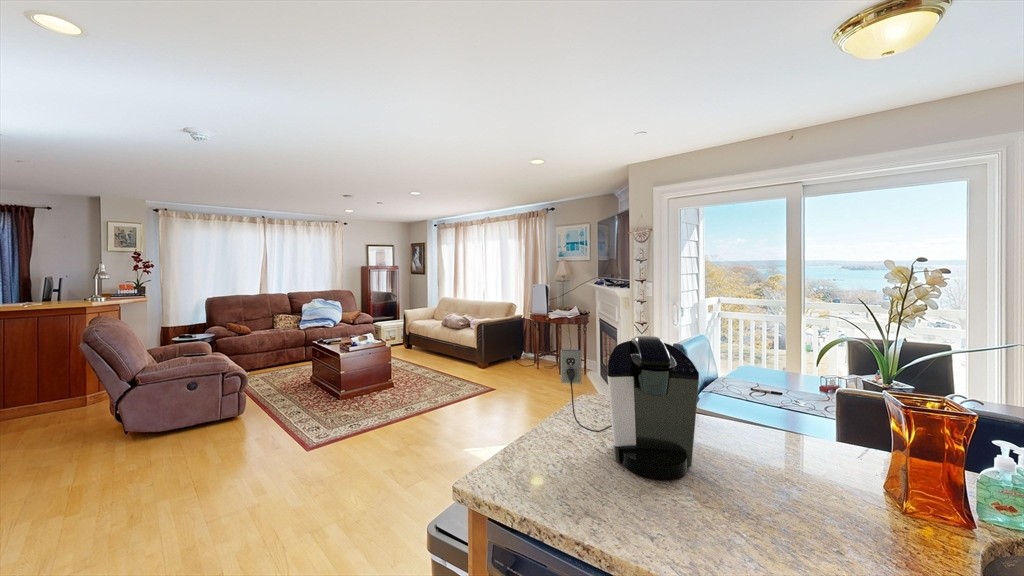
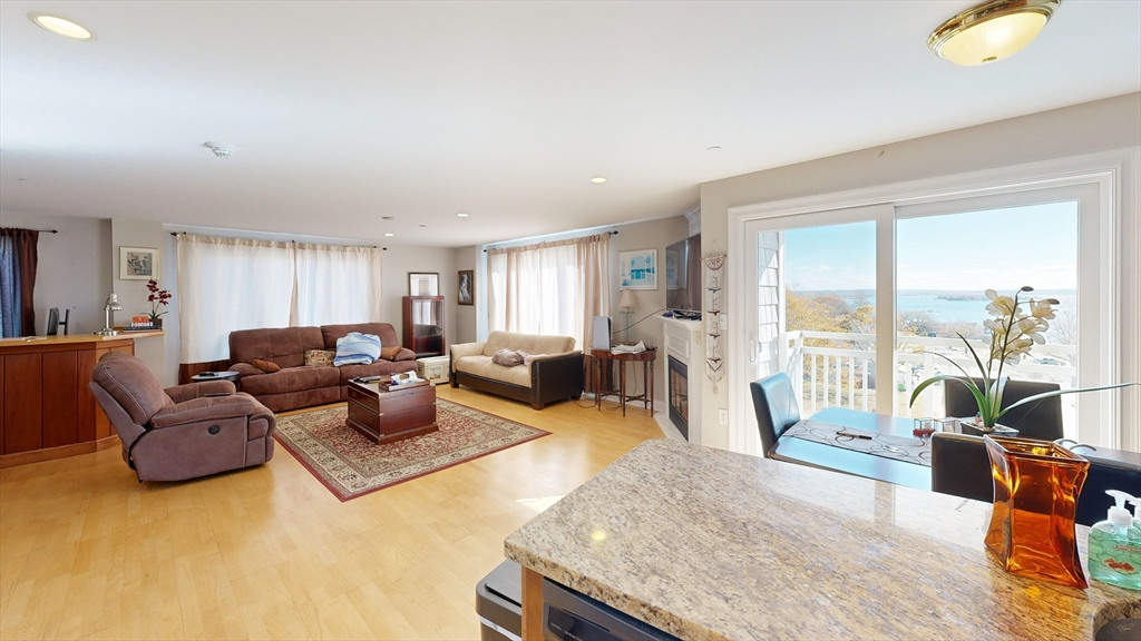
- coffee maker [560,335,700,480]
